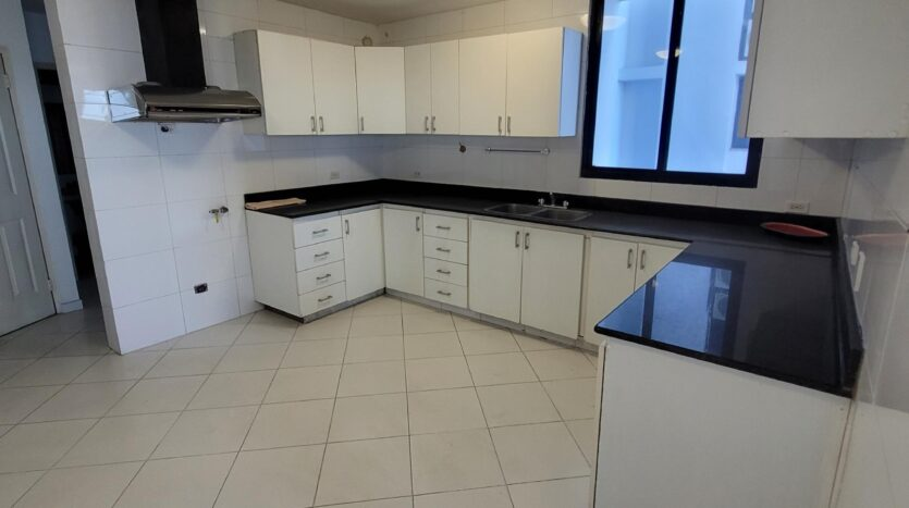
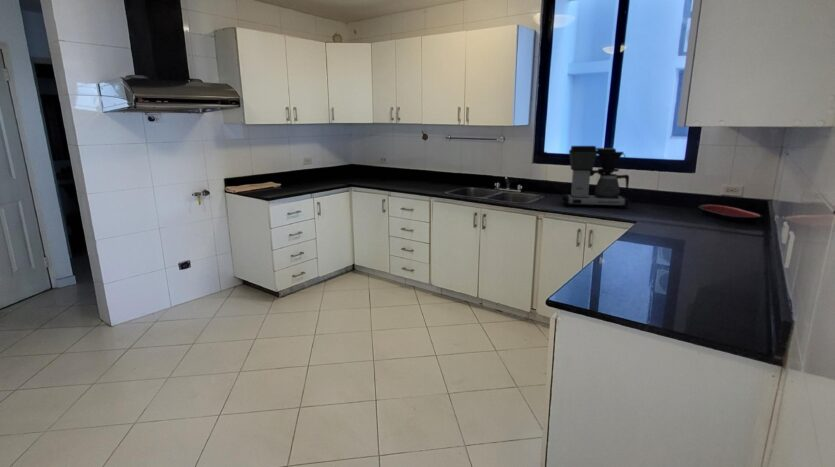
+ coffee maker [562,145,630,209]
